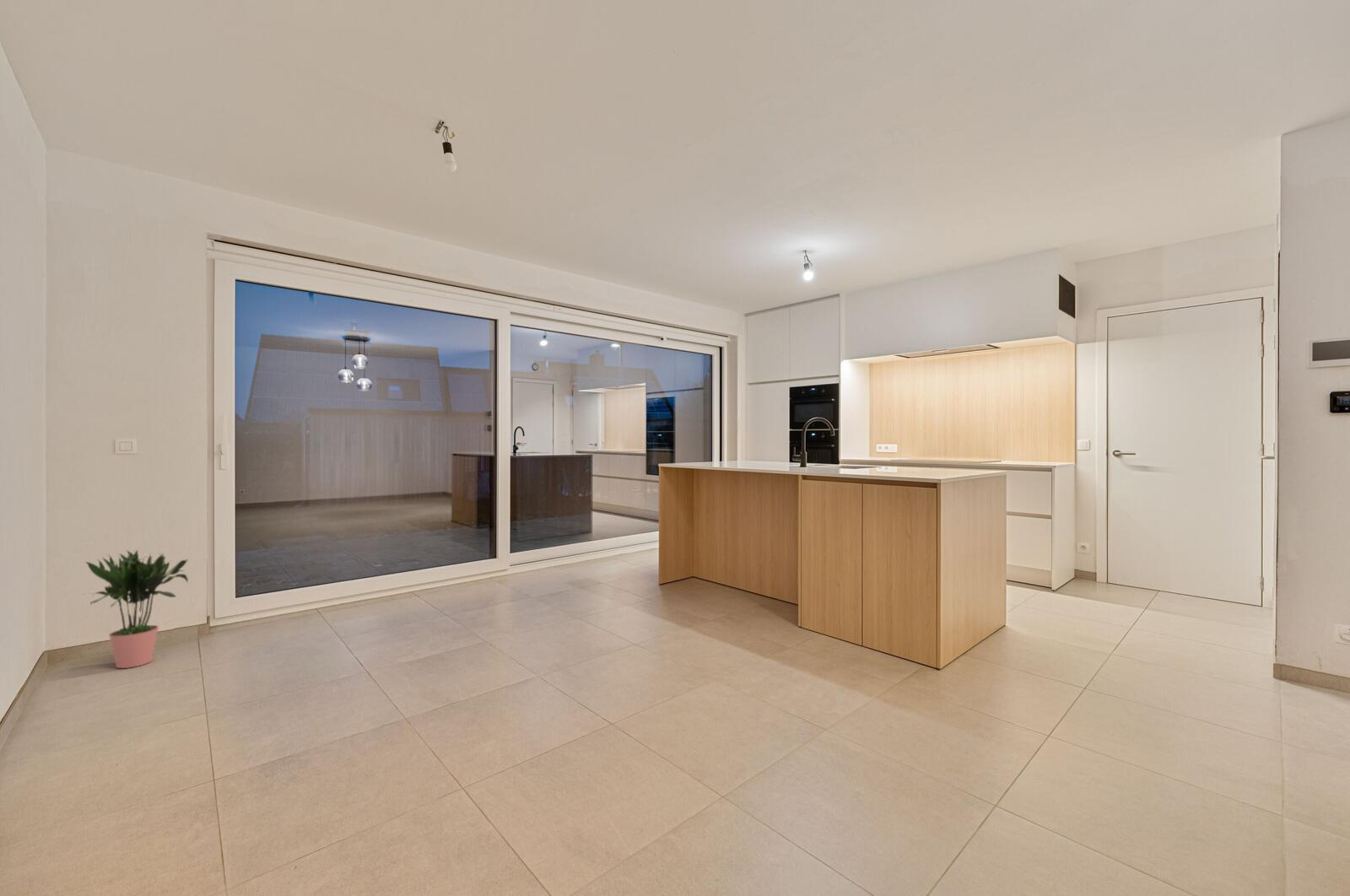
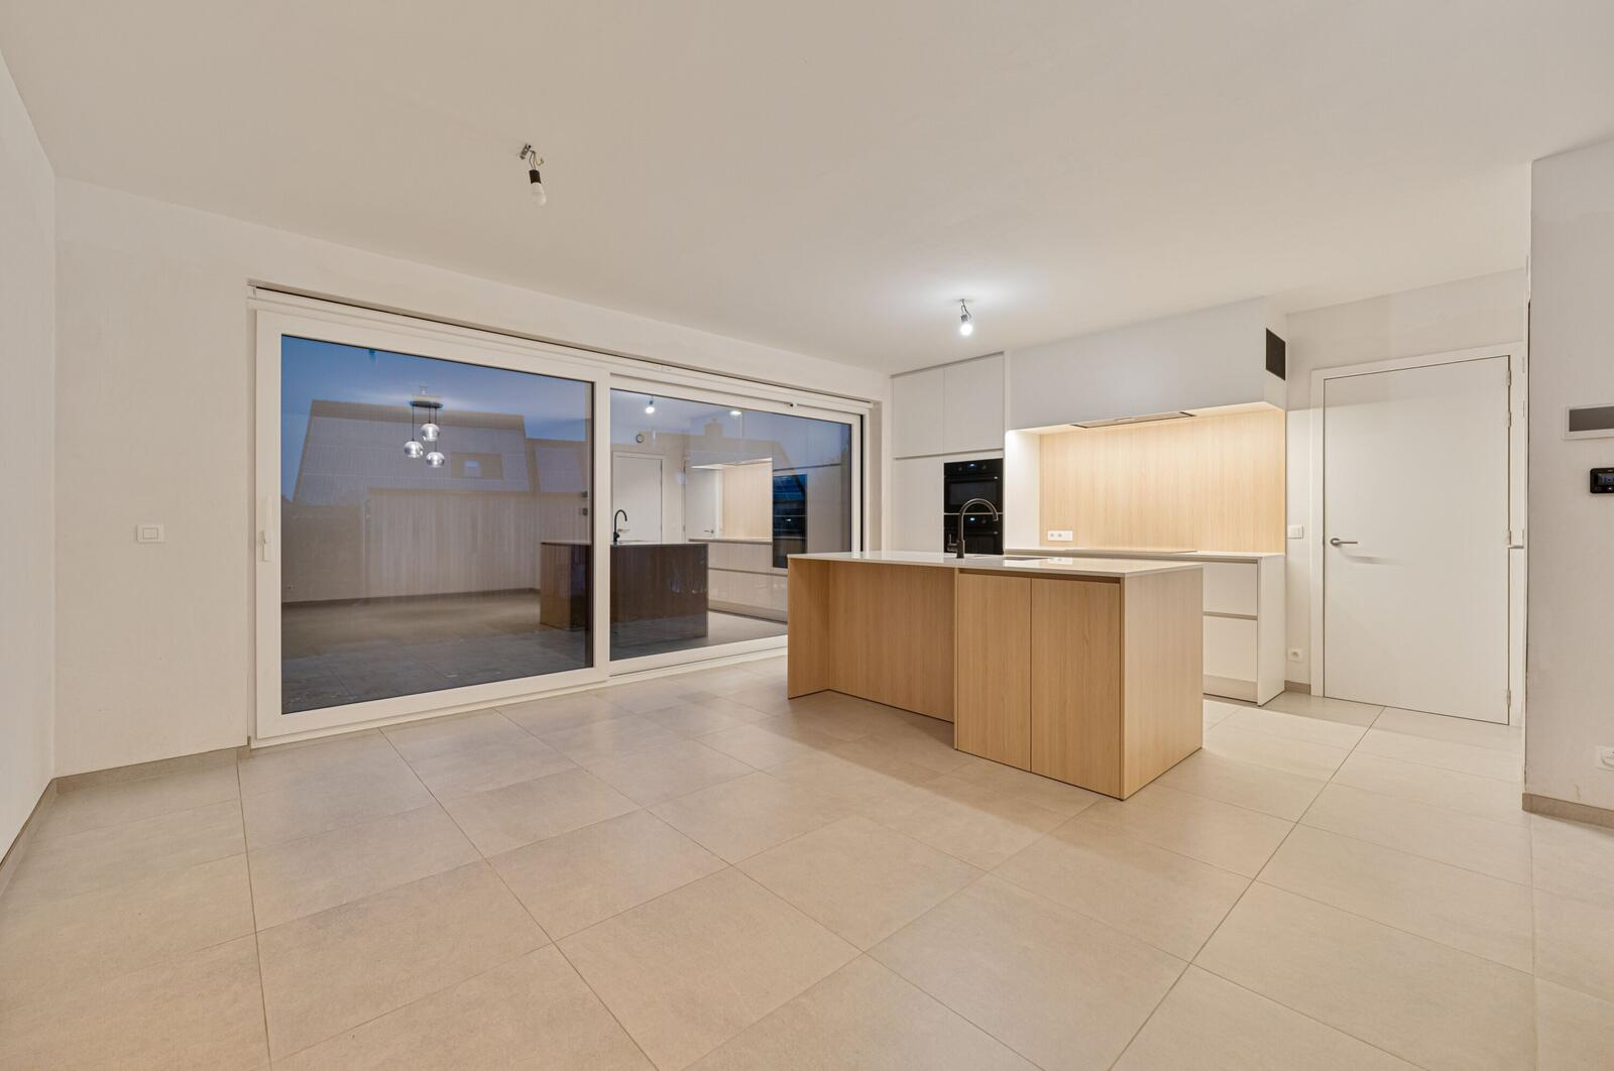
- potted plant [85,549,190,669]
